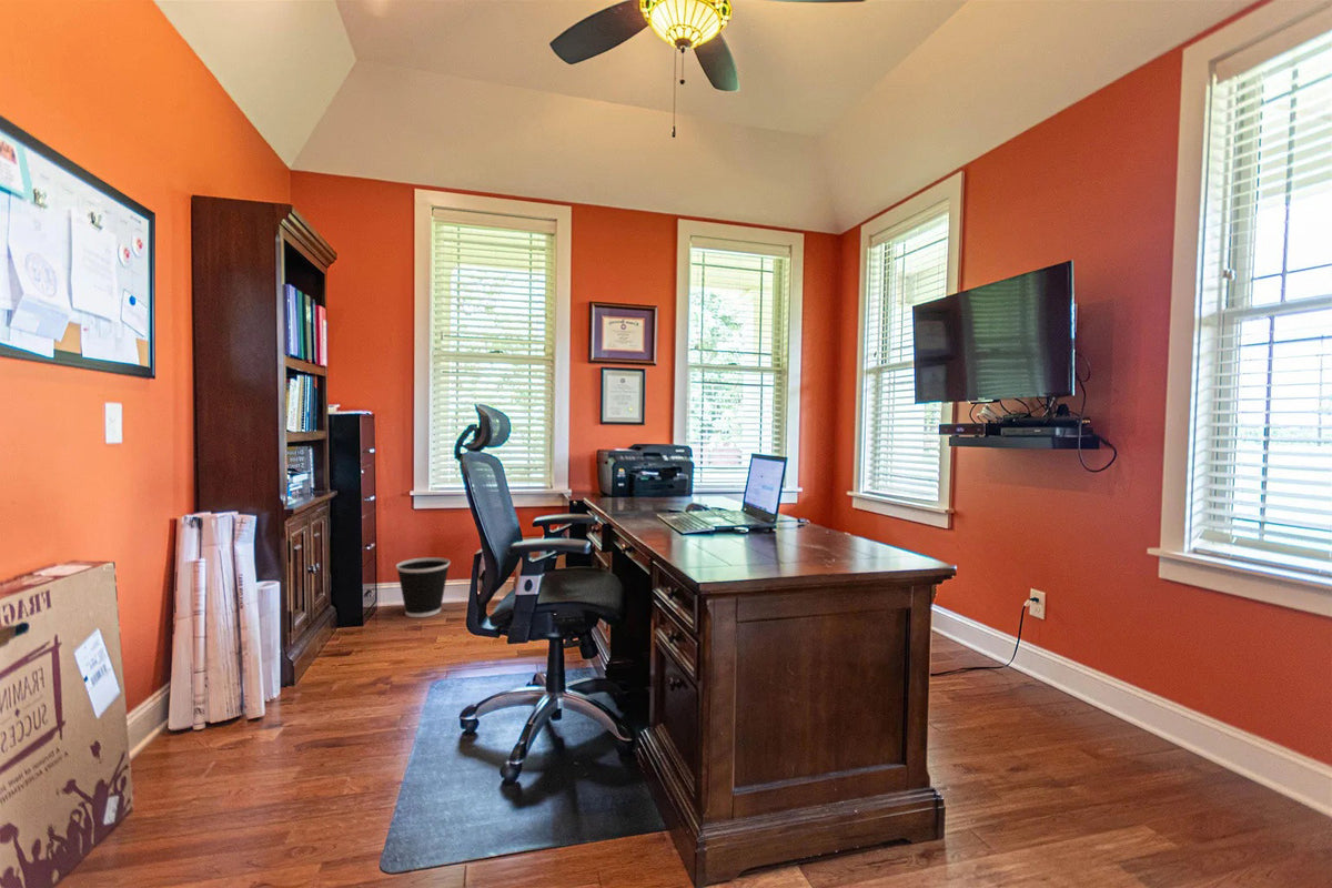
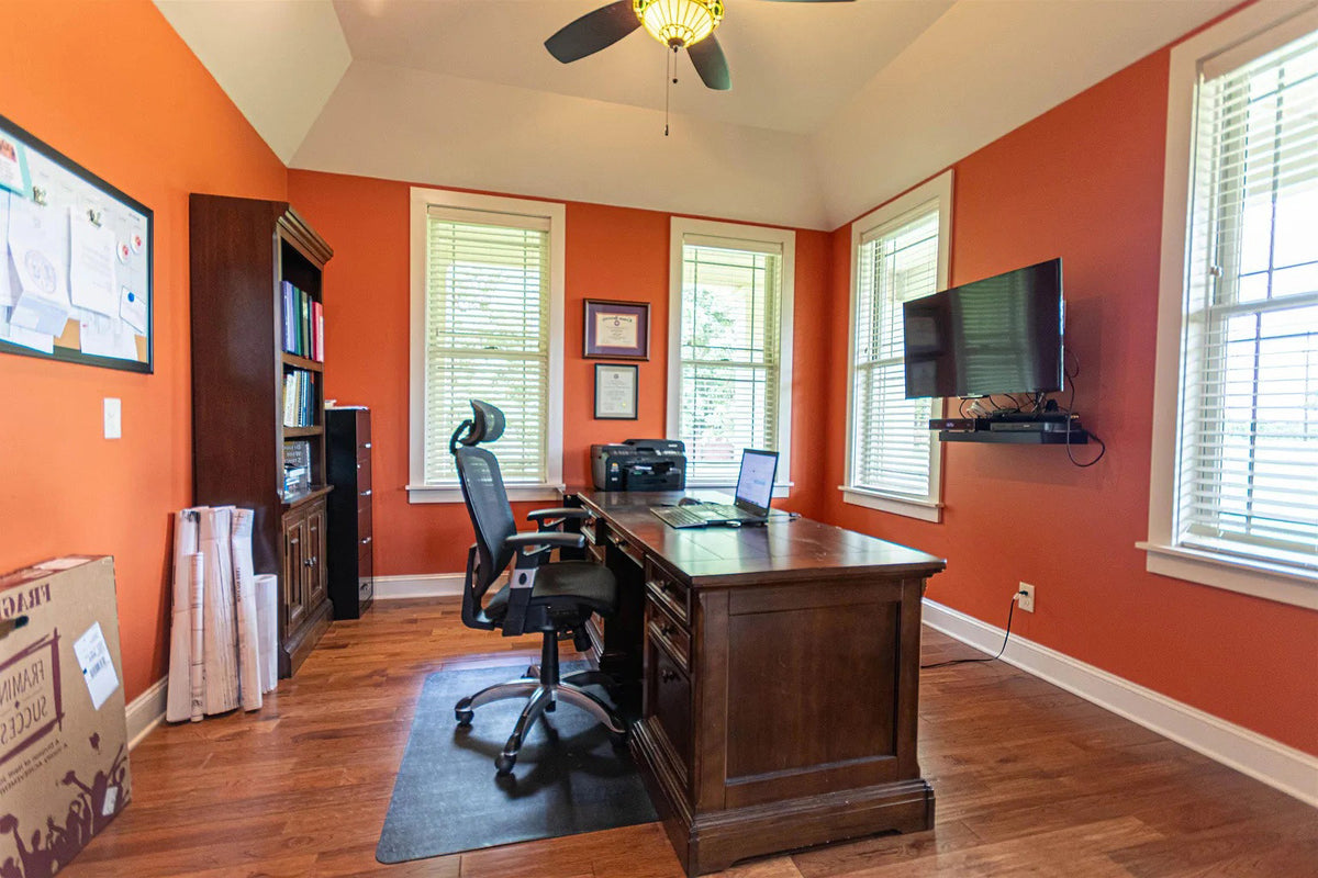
- wastebasket [395,556,452,618]
